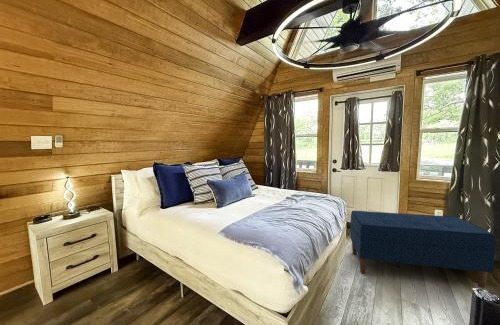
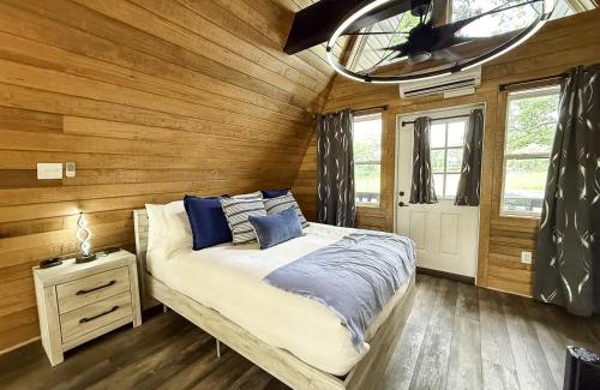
- bench [349,210,496,289]
